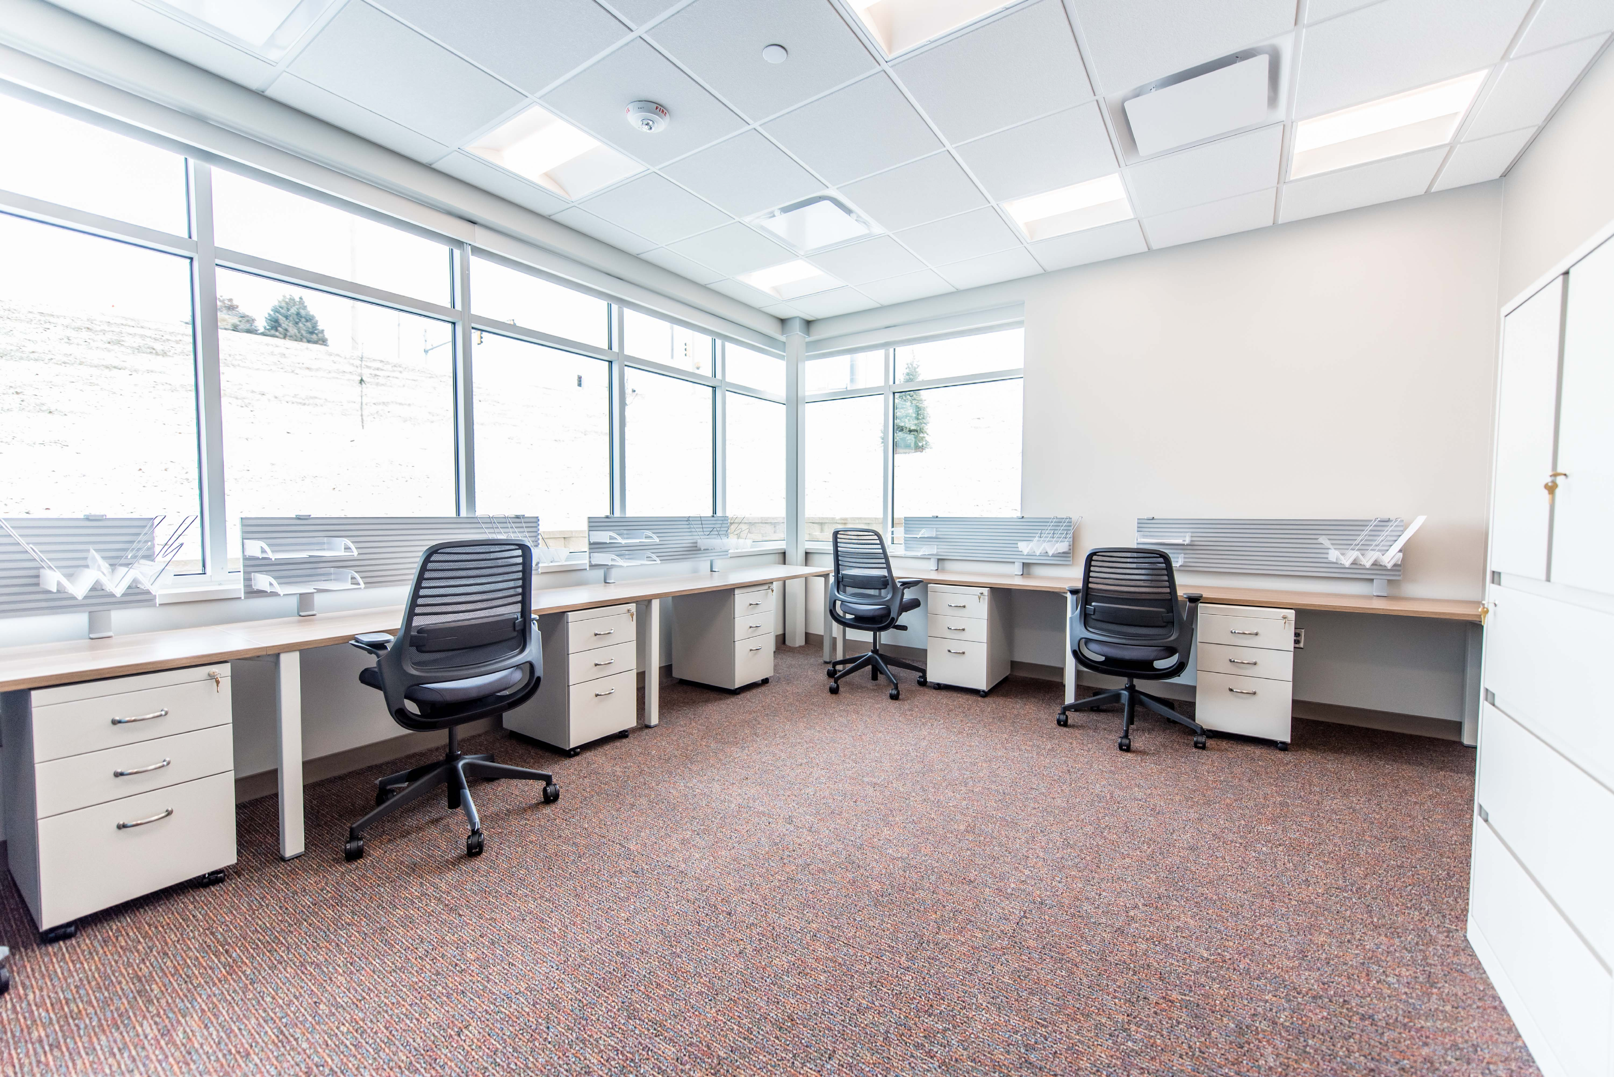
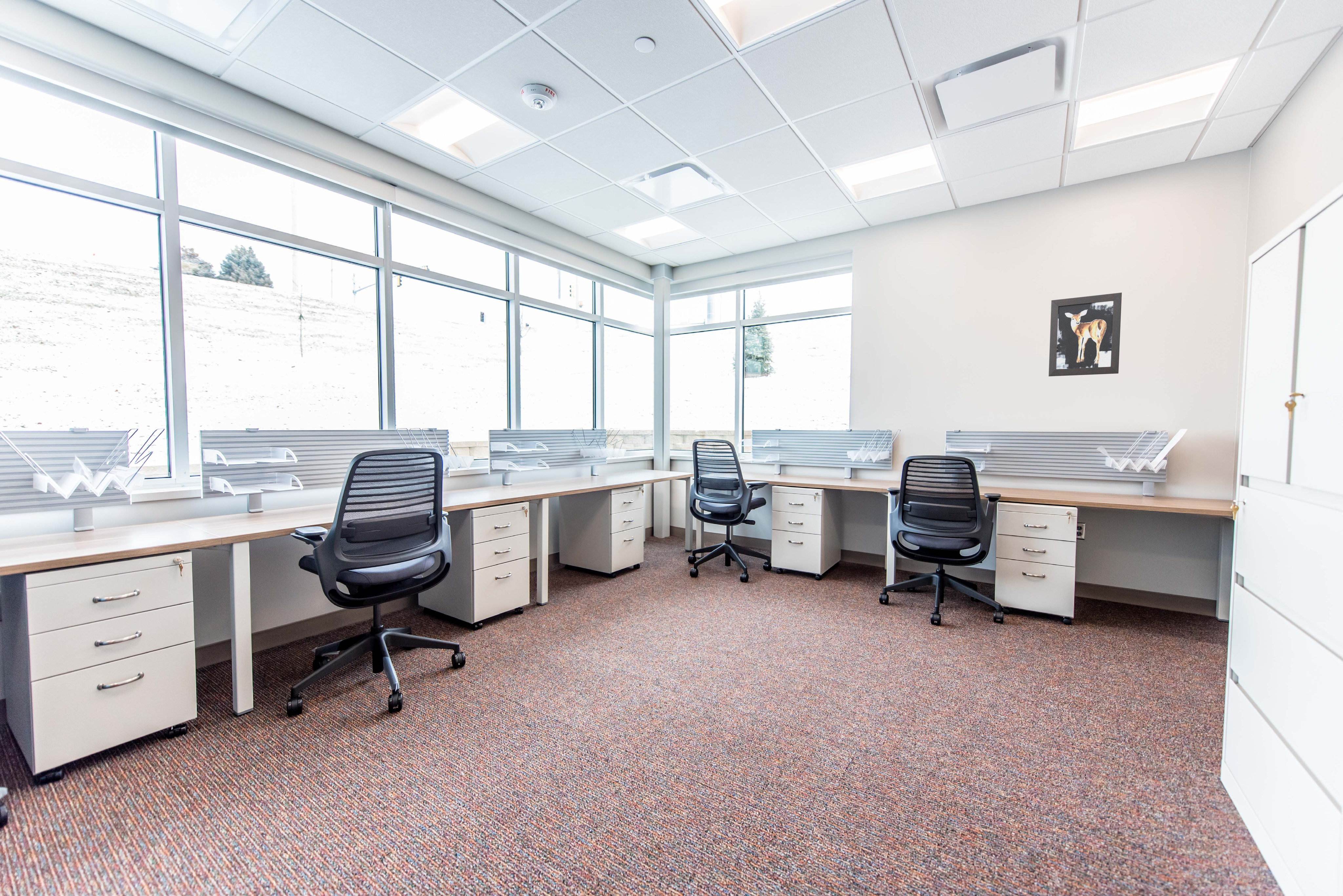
+ wall art [1048,292,1122,377]
